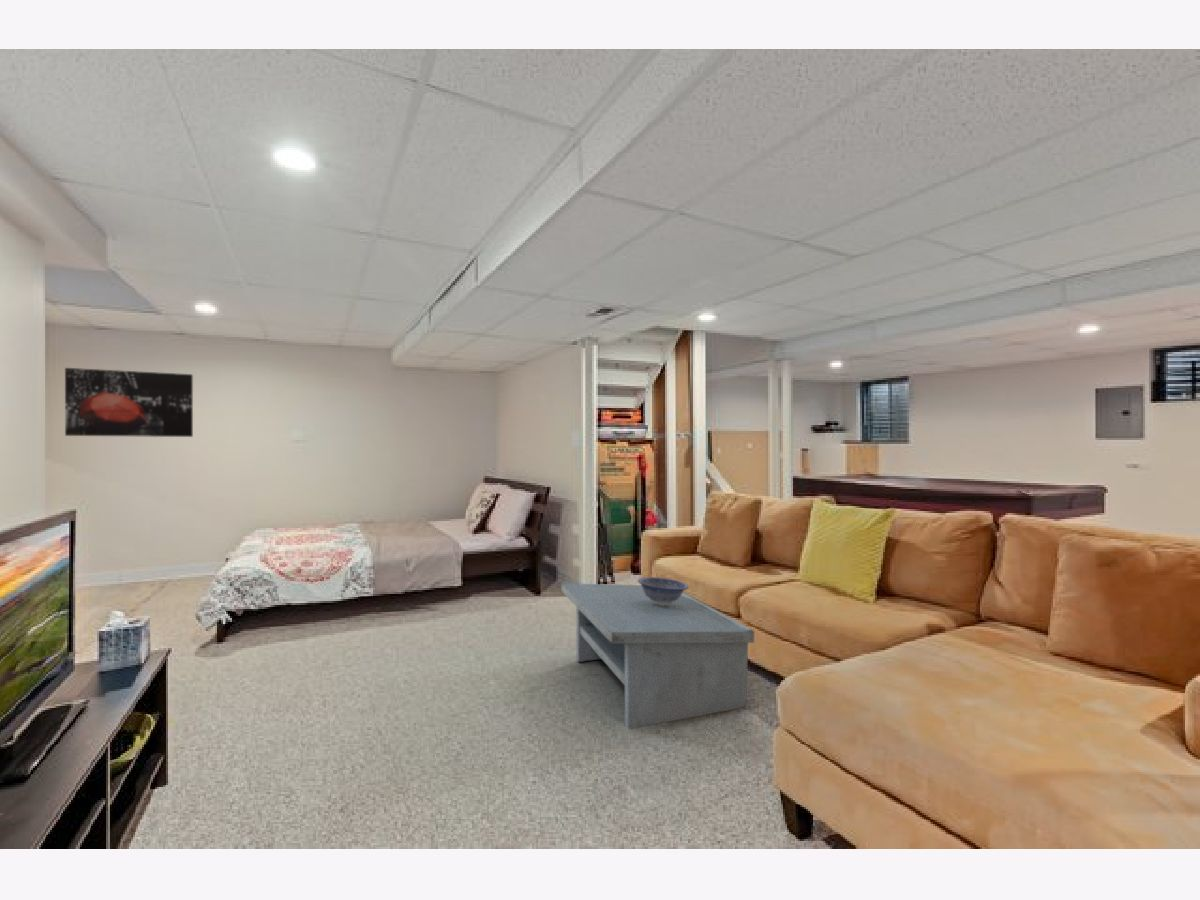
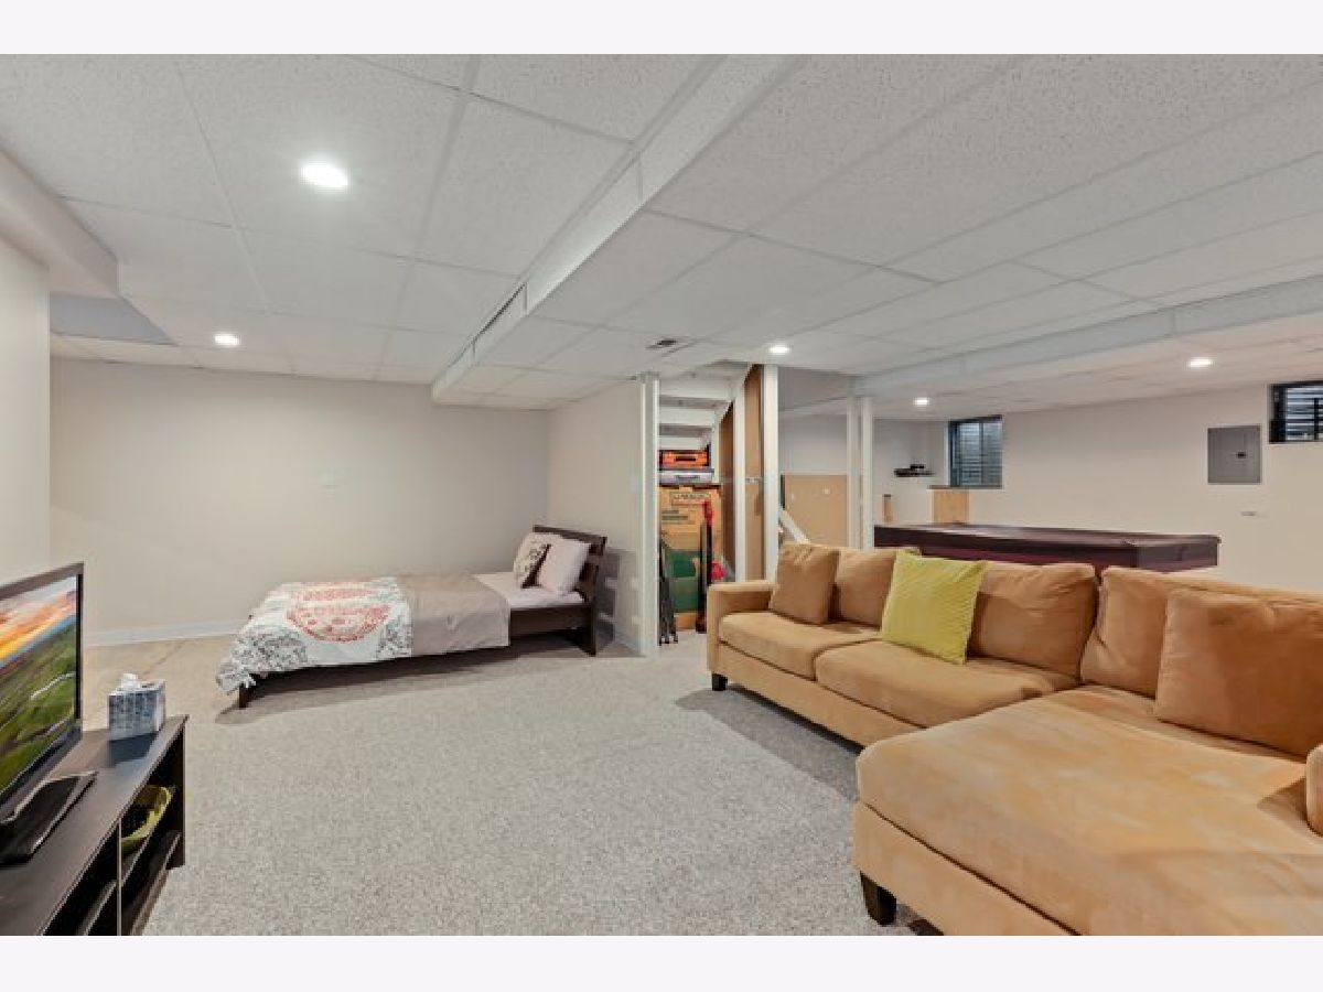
- wall art [64,367,194,438]
- coffee table [560,582,755,730]
- decorative bowl [637,576,690,605]
